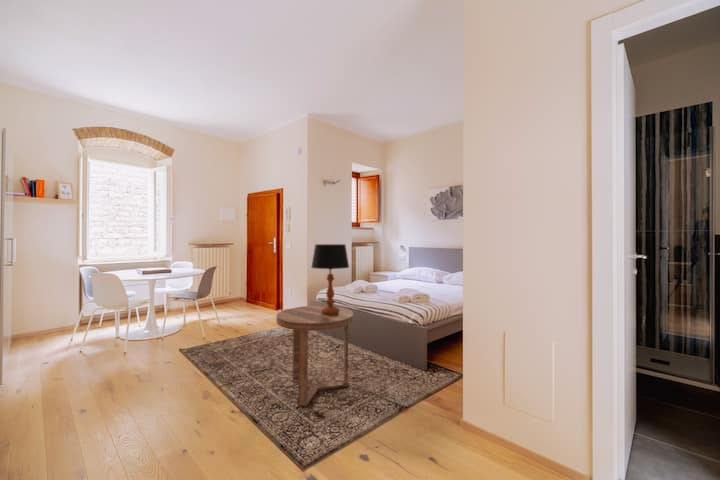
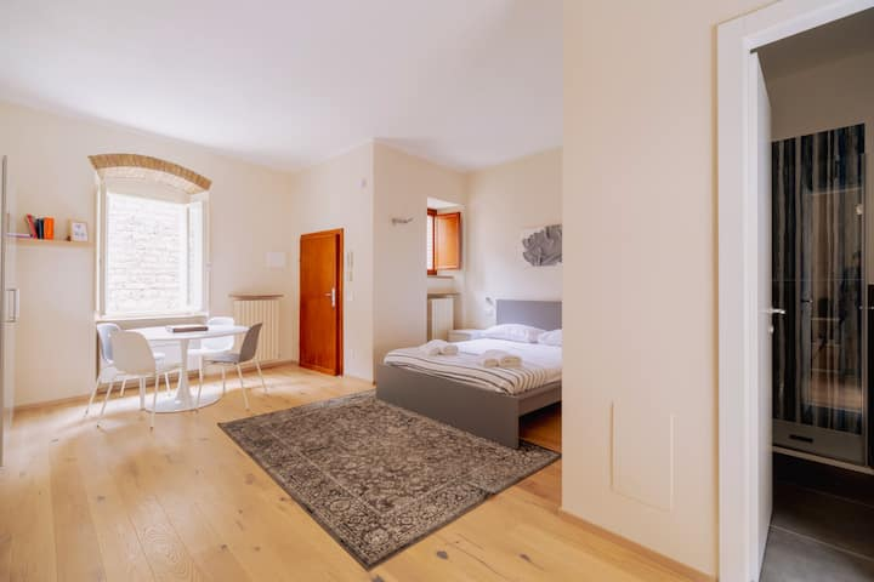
- side table [276,305,354,407]
- table lamp [310,243,350,315]
